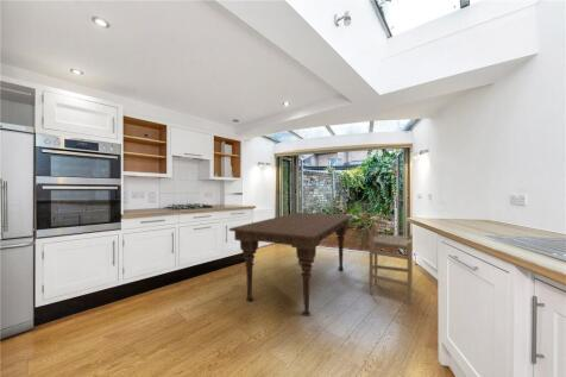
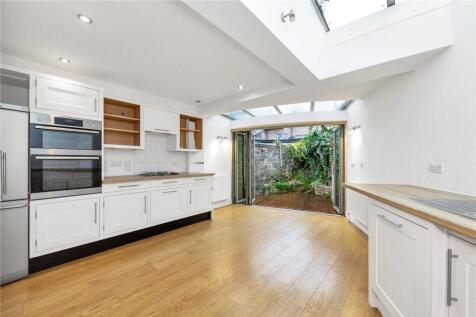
- dining table [228,212,353,318]
- bar stool [358,212,414,307]
